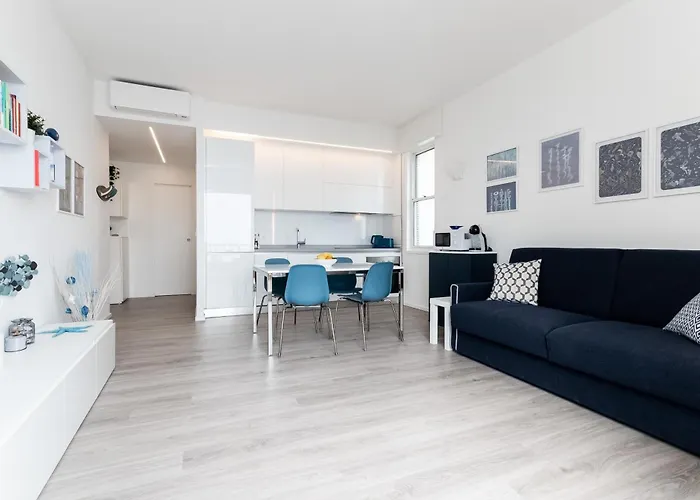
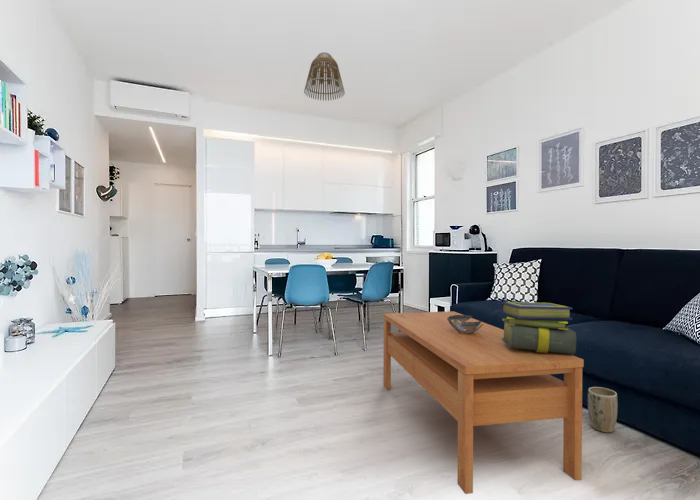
+ stack of books [500,301,577,356]
+ plant pot [587,386,619,433]
+ decorative bowl [447,314,483,334]
+ lamp shade [303,51,346,102]
+ coffee table [382,310,585,495]
